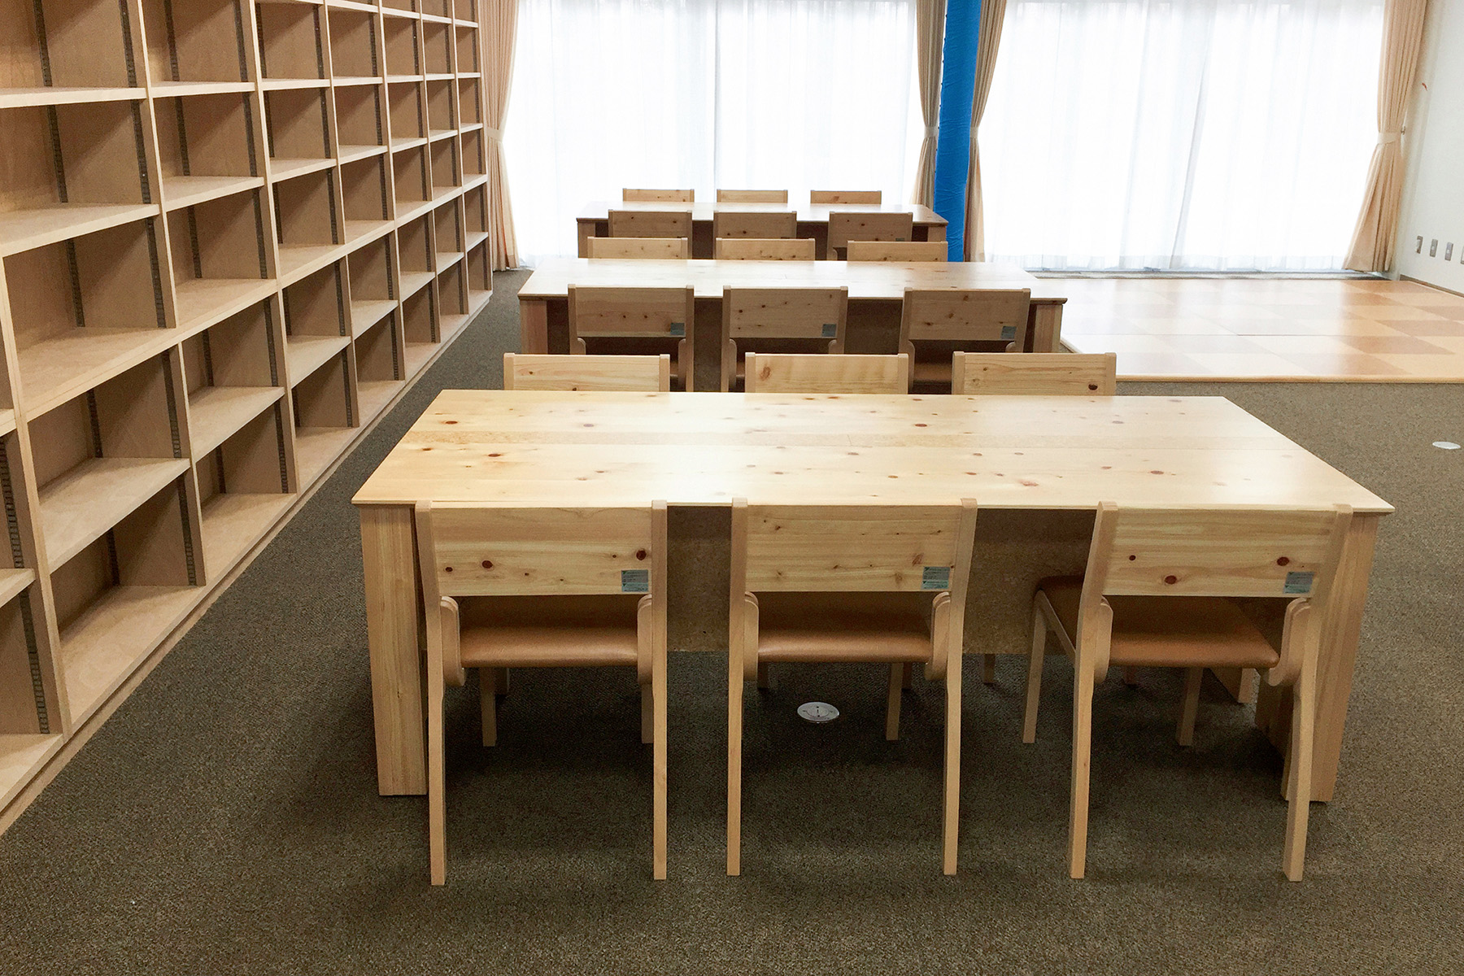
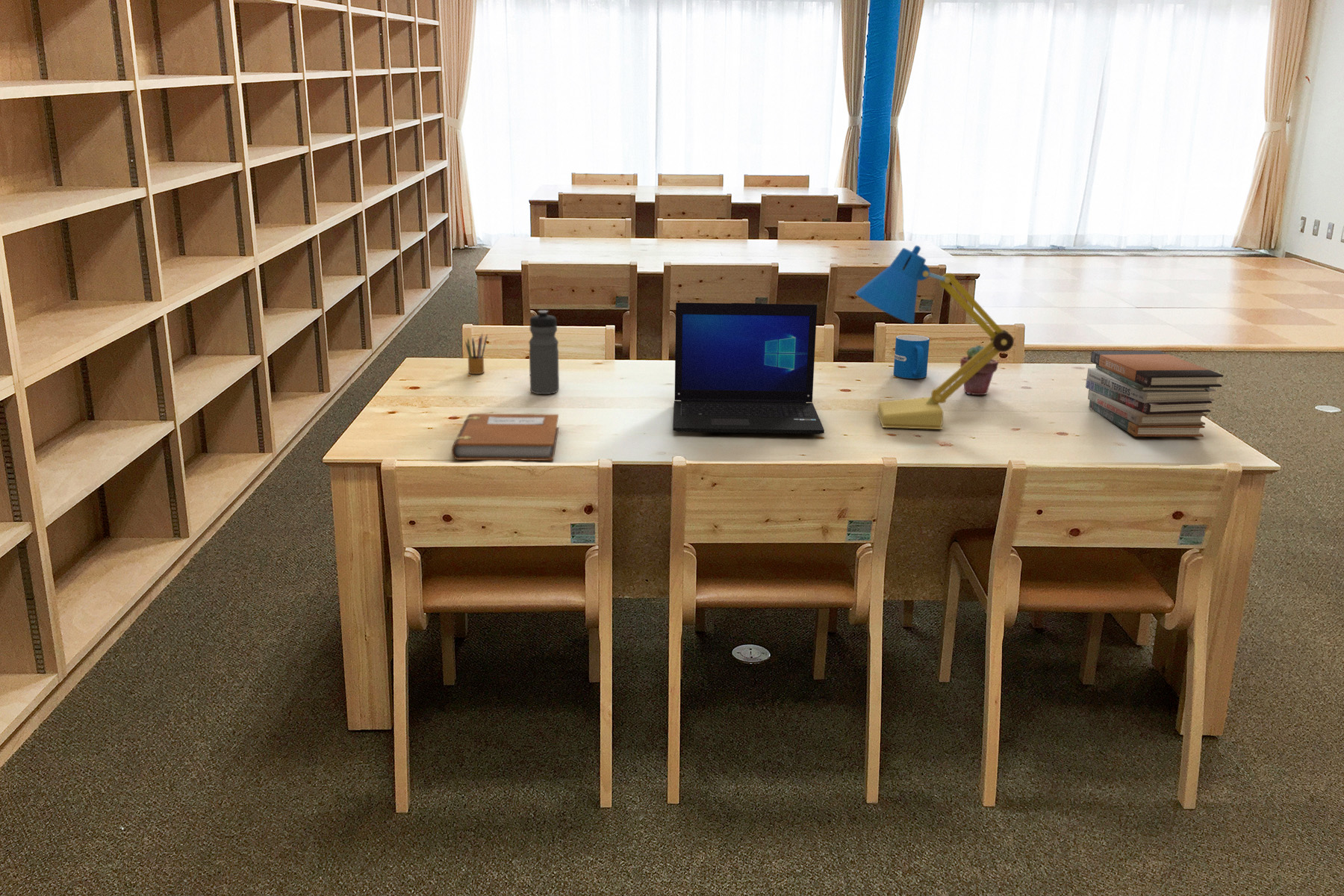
+ water bottle [528,309,560,395]
+ book stack [1085,350,1224,438]
+ laptop [672,302,825,435]
+ desk lamp [855,245,1015,430]
+ pencil box [465,332,488,375]
+ mug [893,335,930,379]
+ notebook [451,413,559,461]
+ potted succulent [959,344,999,396]
